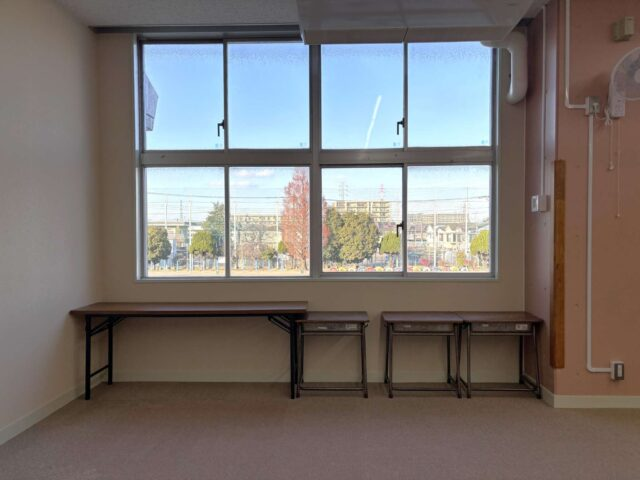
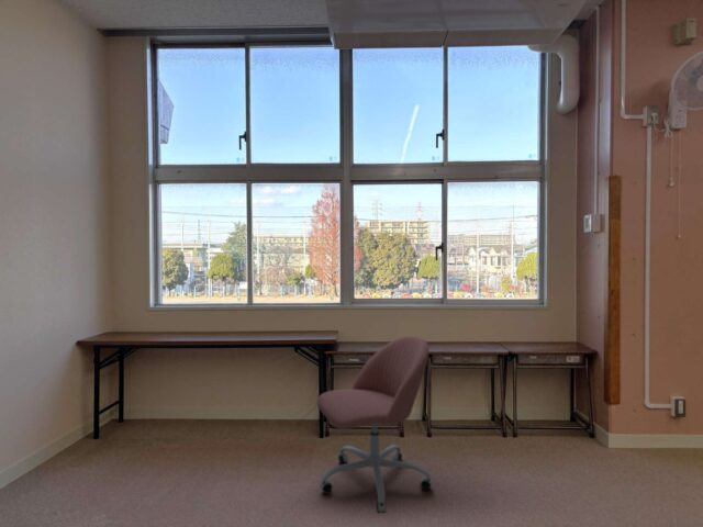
+ office chair [316,335,433,514]
